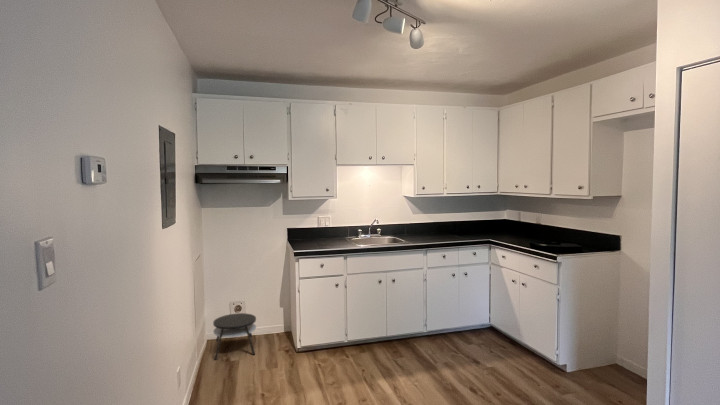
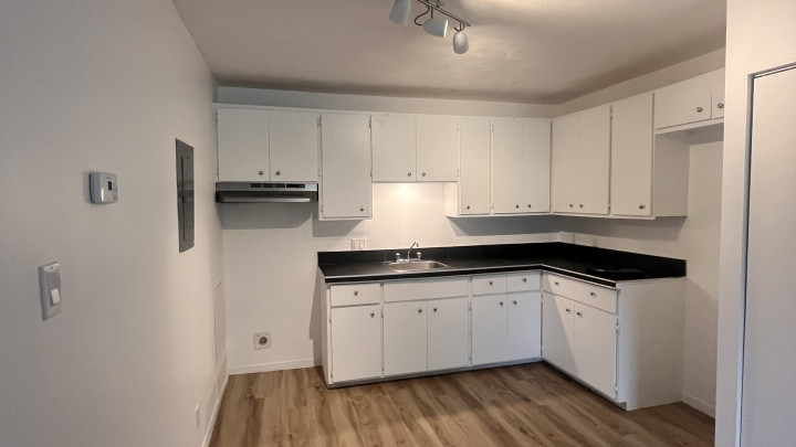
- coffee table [212,312,257,361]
